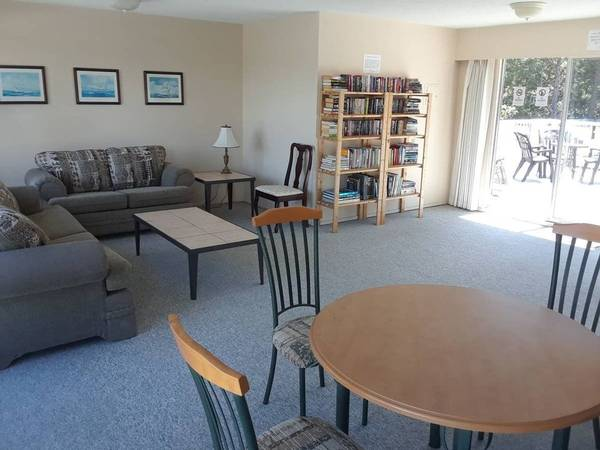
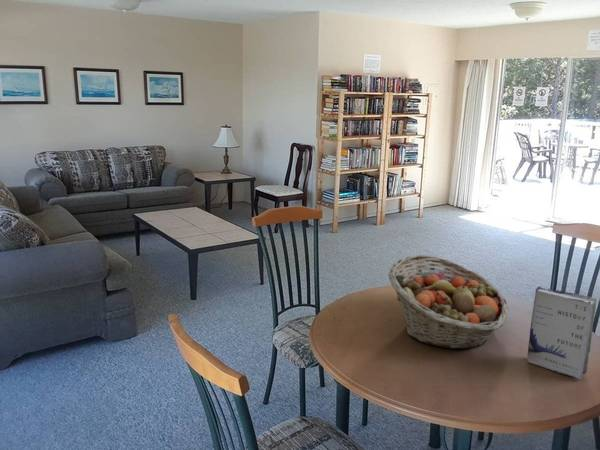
+ book [526,286,597,380]
+ fruit basket [387,254,509,350]
